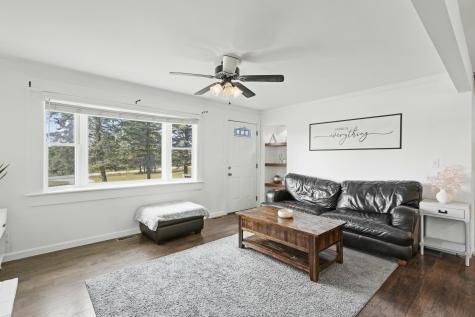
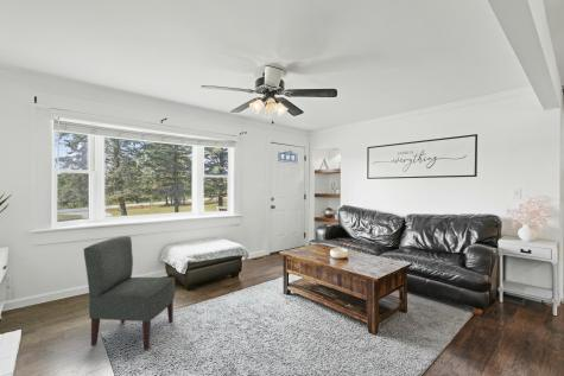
+ chair [83,235,176,351]
